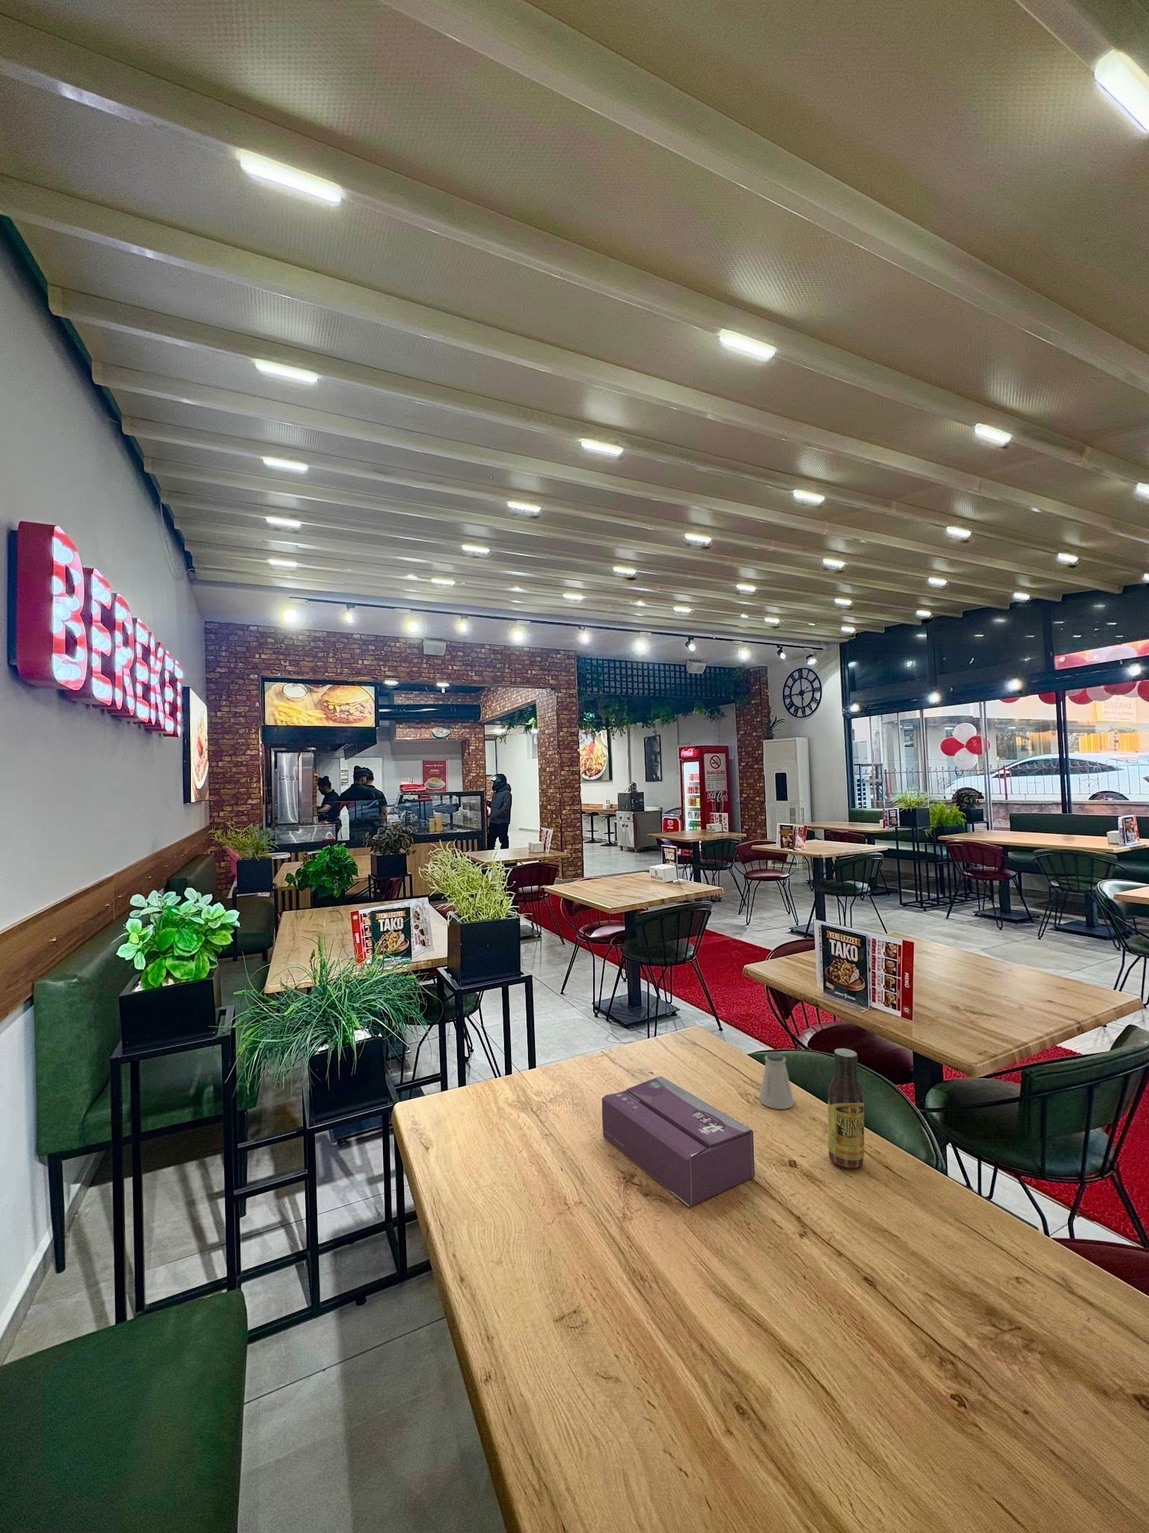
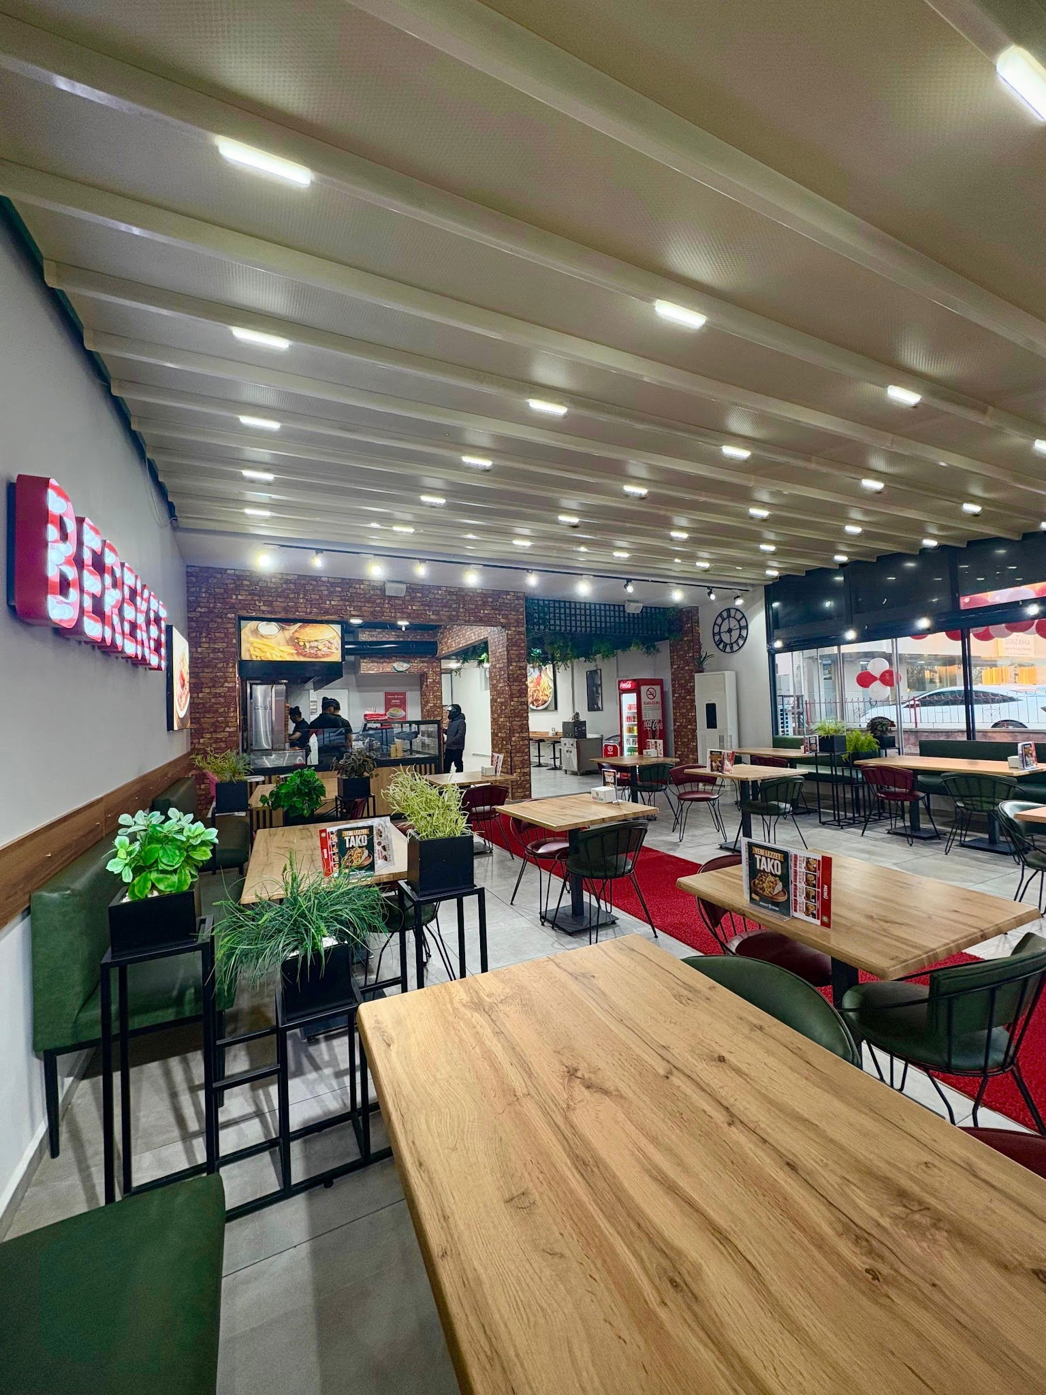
- tissue box [601,1074,756,1207]
- sauce bottle [827,1048,864,1170]
- saltshaker [758,1051,795,1111]
